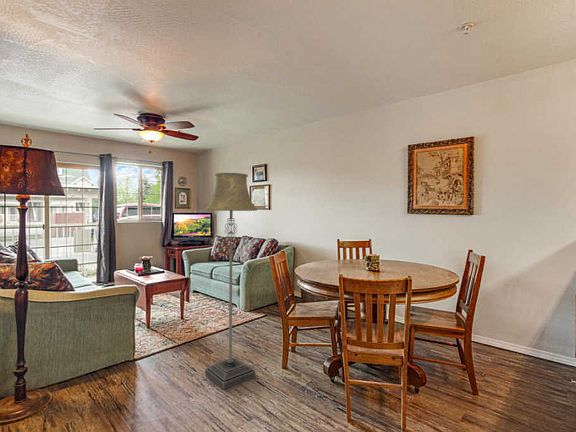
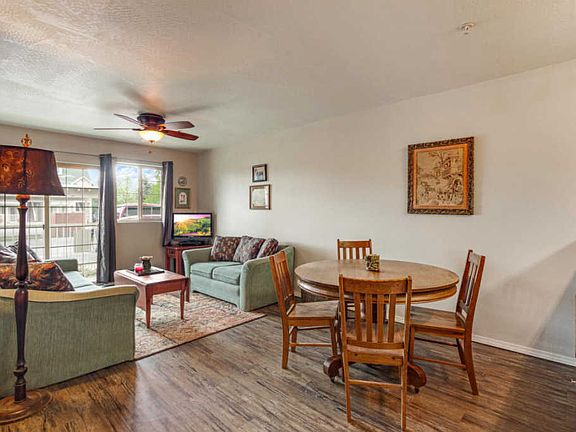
- floor lamp [204,172,258,390]
